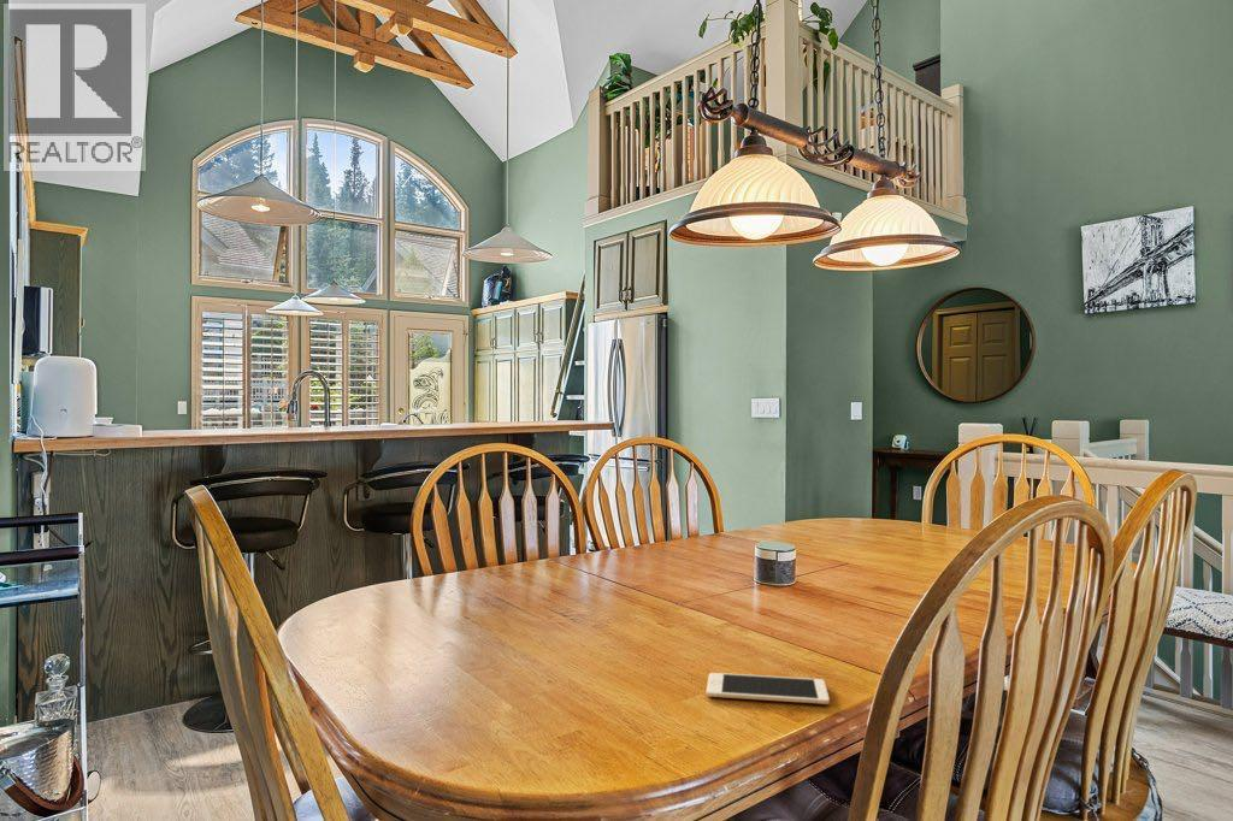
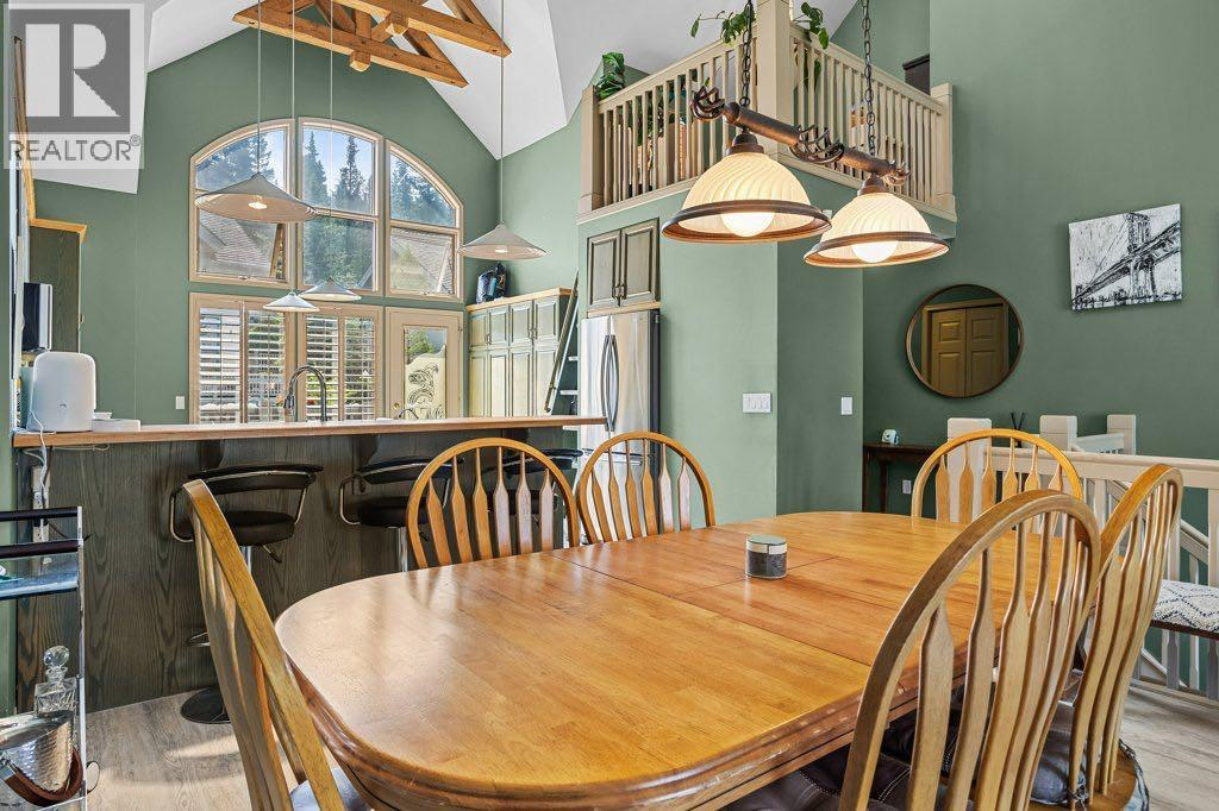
- cell phone [706,672,831,705]
